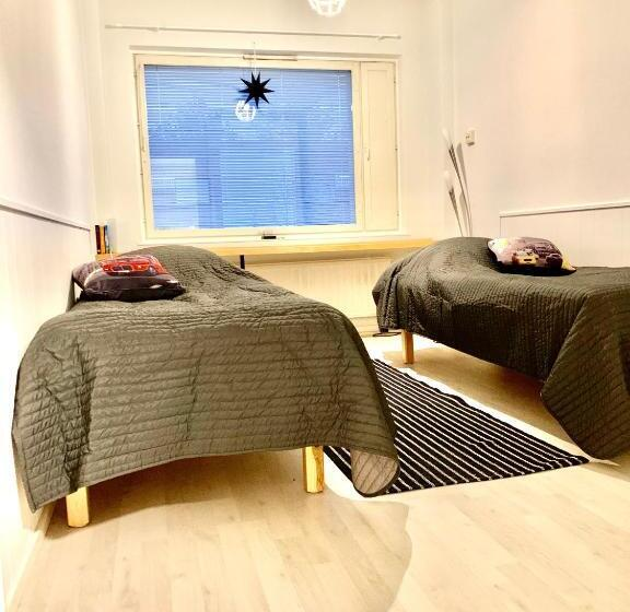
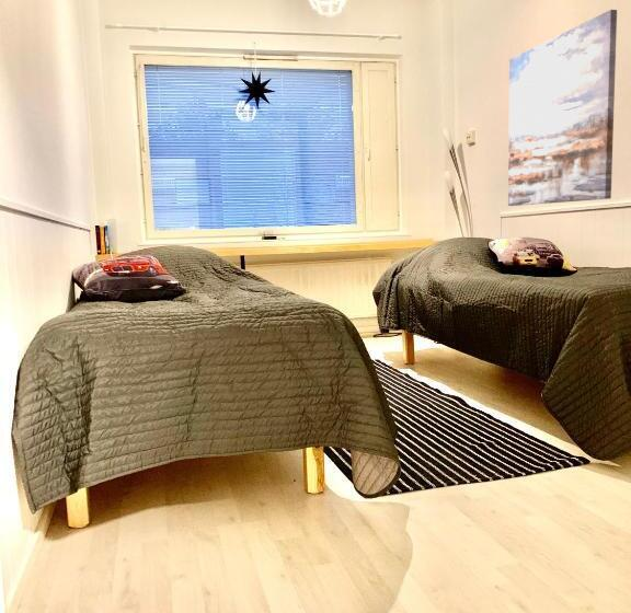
+ wall art [507,9,618,207]
